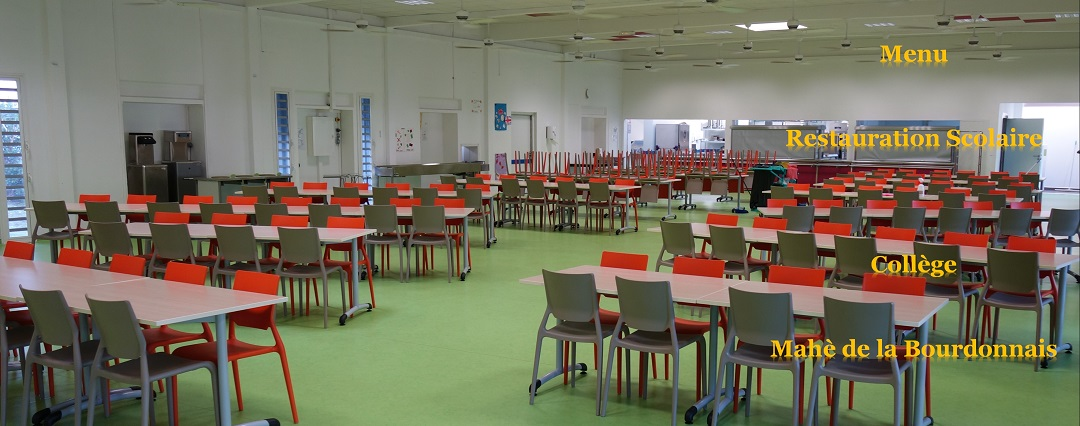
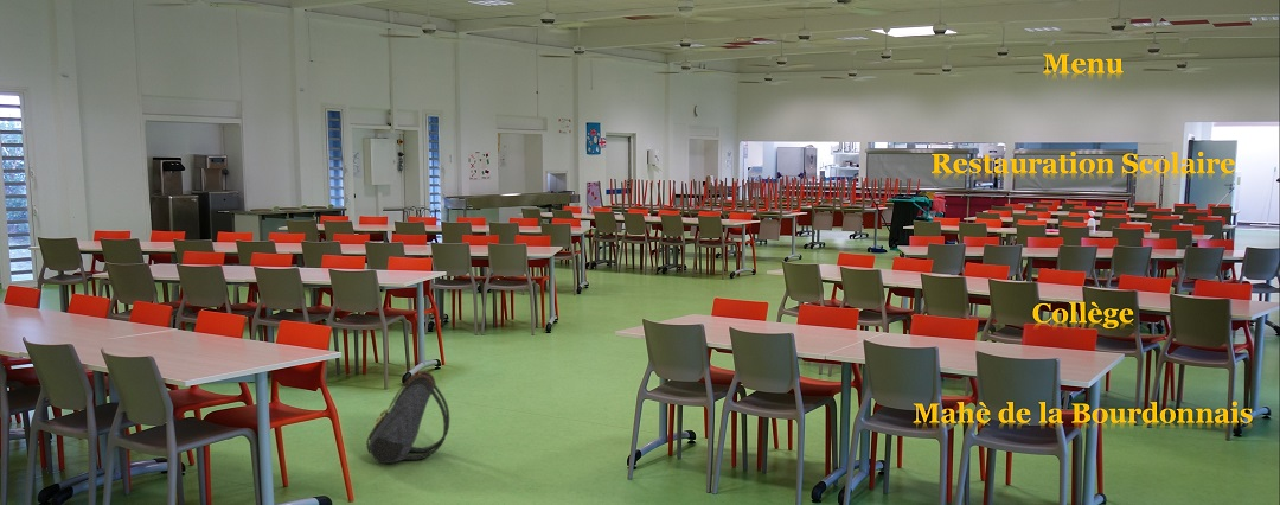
+ backpack [365,370,450,465]
